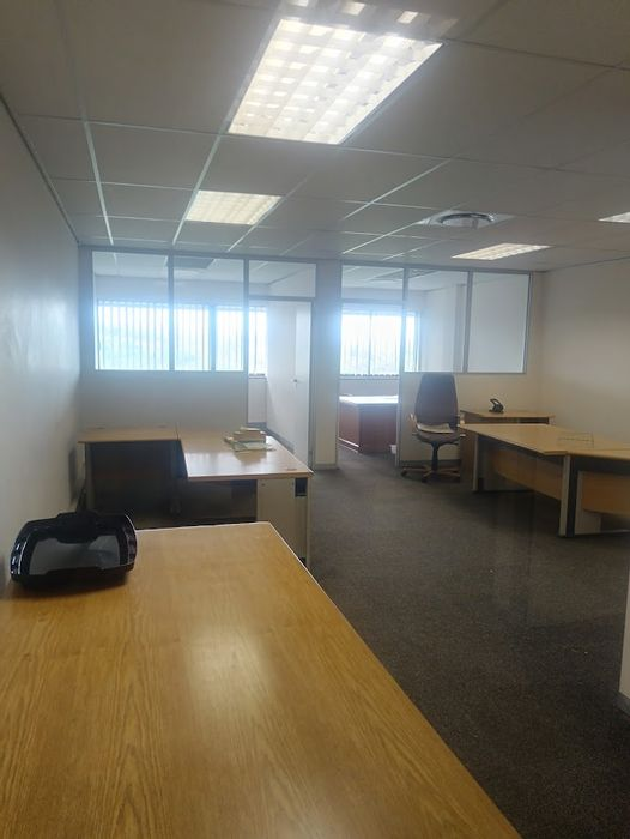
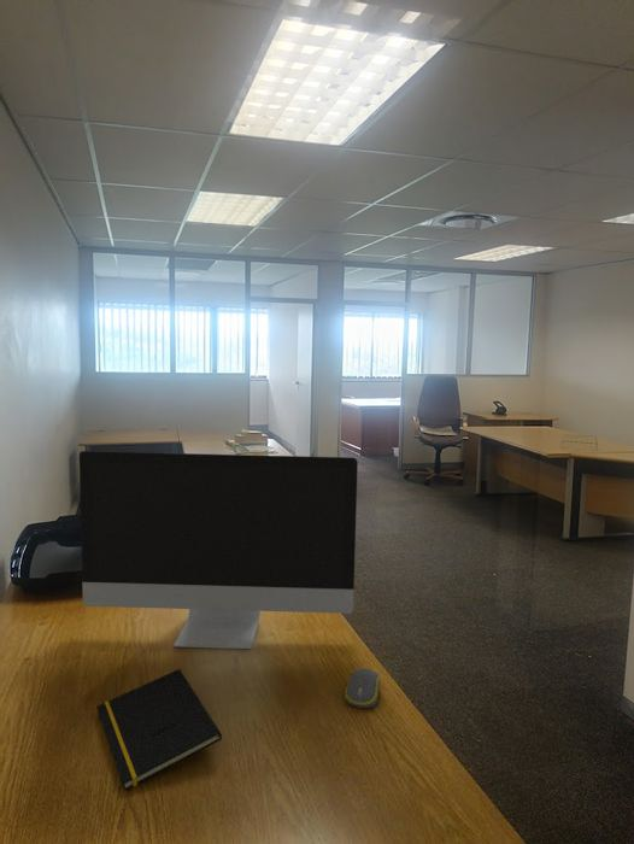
+ notepad [95,668,223,792]
+ computer mouse [344,668,382,709]
+ computer monitor [78,450,359,650]
